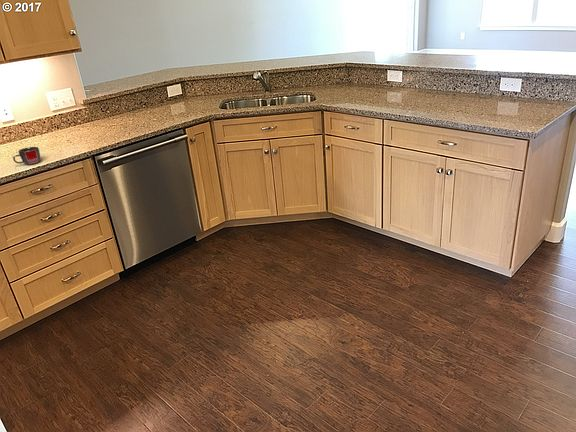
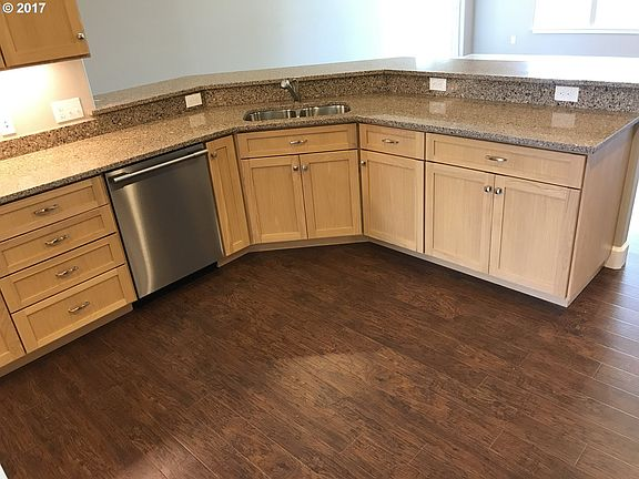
- mug [12,146,41,166]
